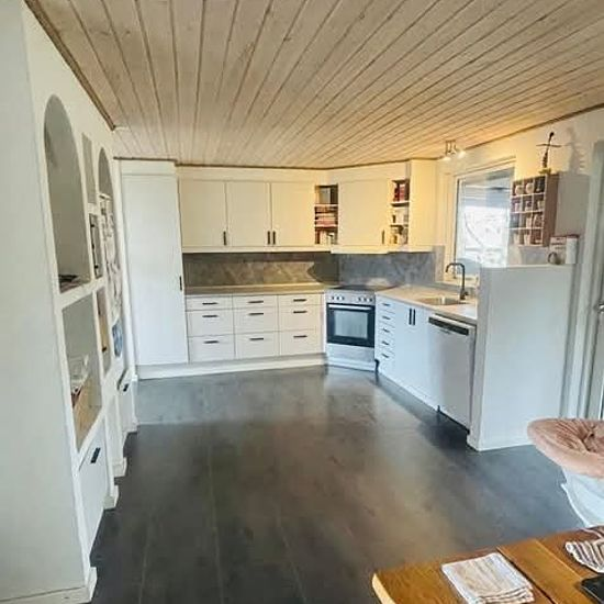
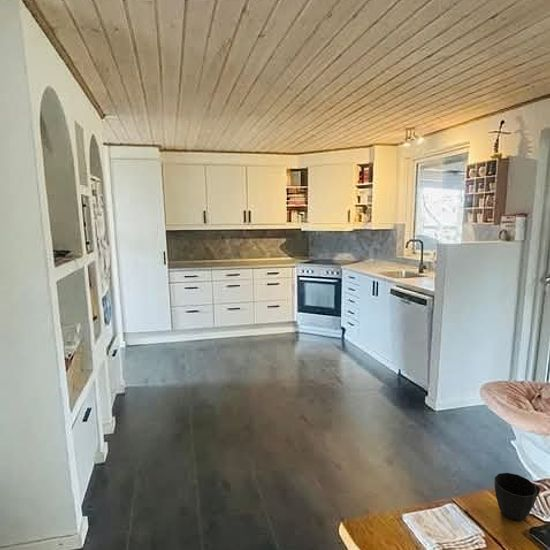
+ cup [493,472,541,522]
